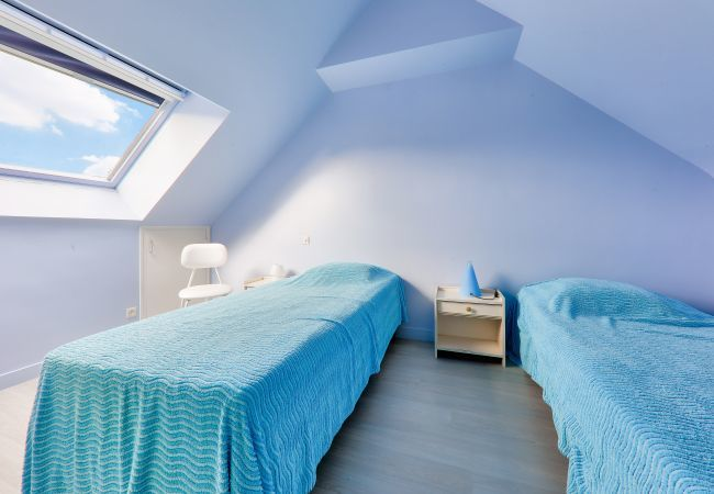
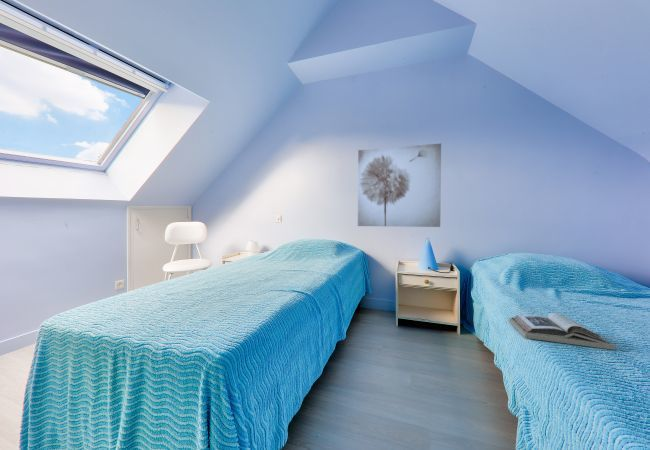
+ book [508,312,616,351]
+ wall art [357,143,442,228]
